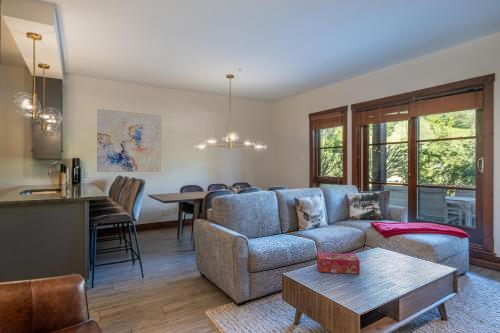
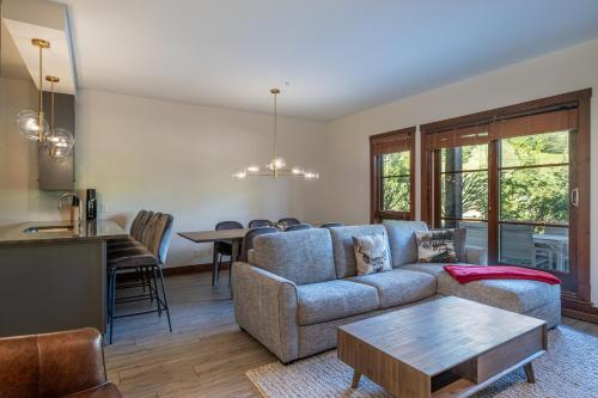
- wall art [96,108,163,173]
- tissue box [316,252,361,275]
